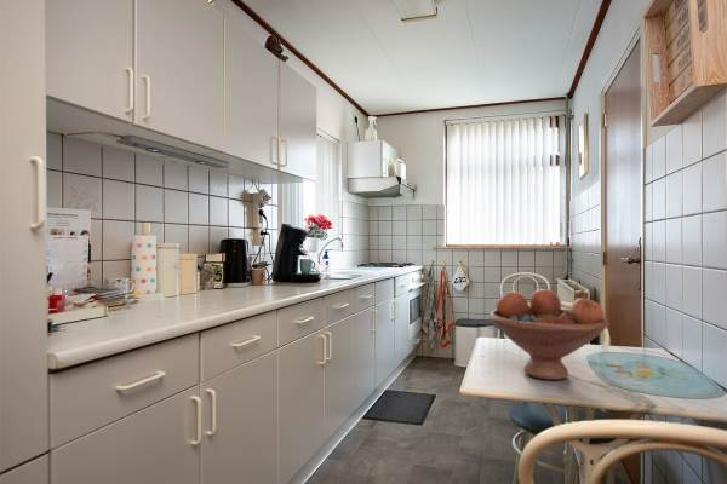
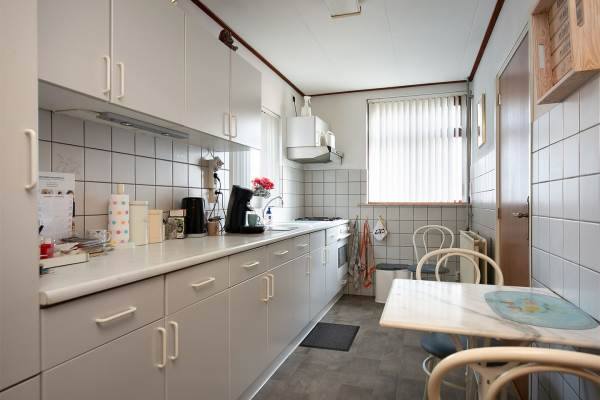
- fruit bowl [487,288,611,381]
